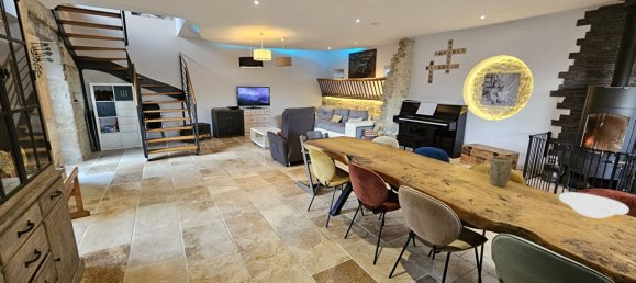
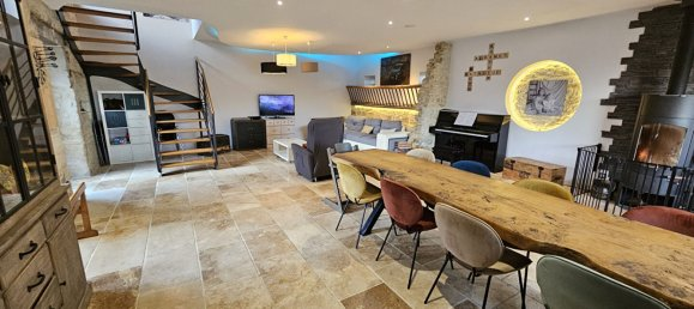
- plate [558,191,629,219]
- plant pot [488,156,513,188]
